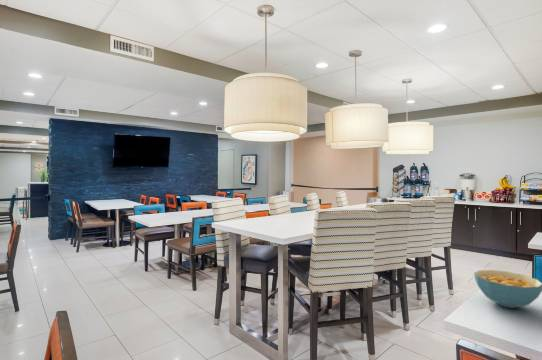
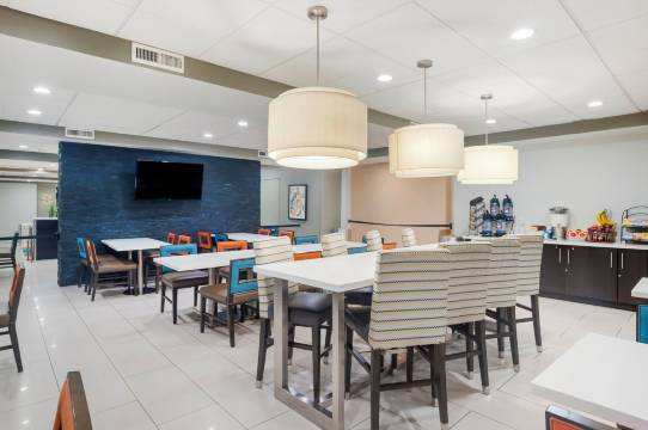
- cereal bowl [473,269,542,309]
